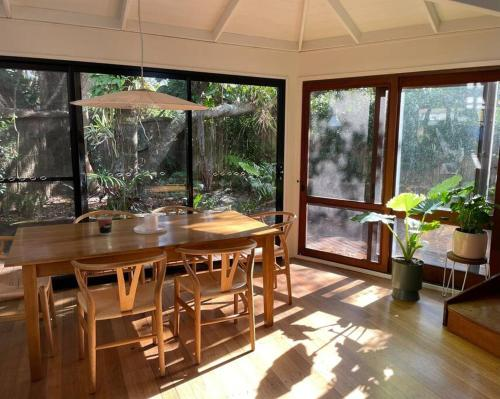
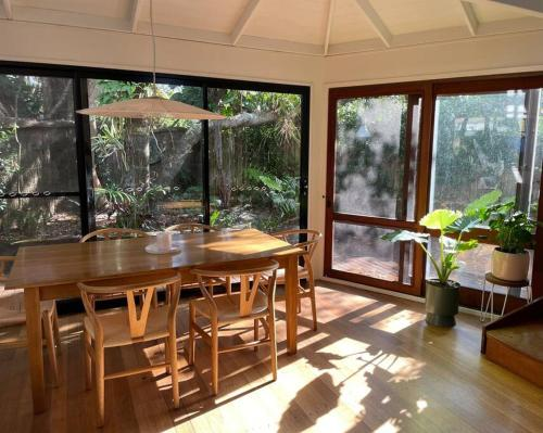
- cup [96,216,114,236]
